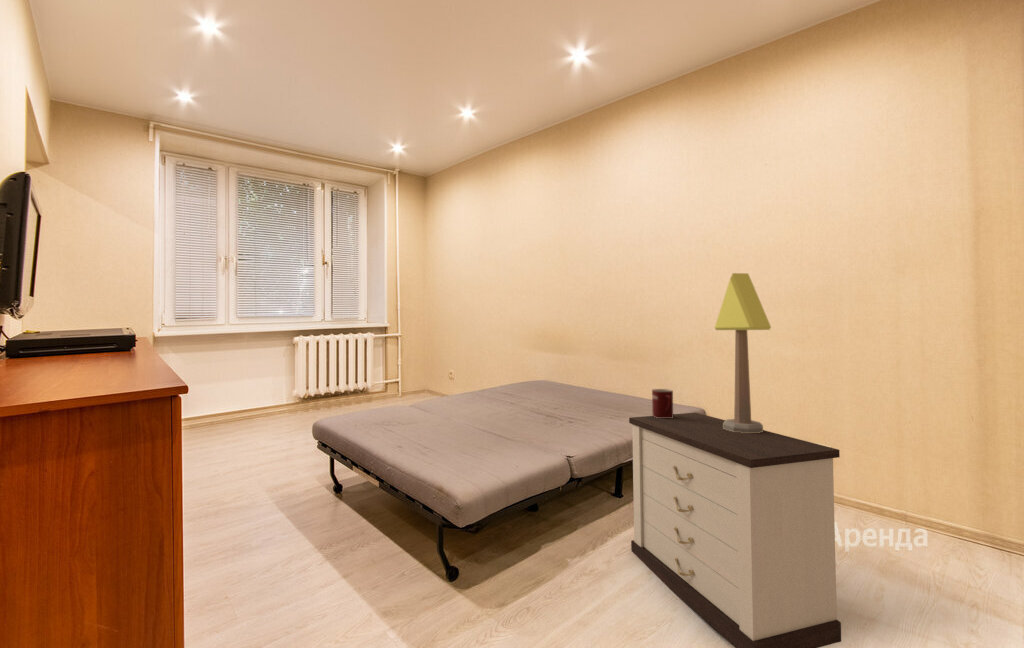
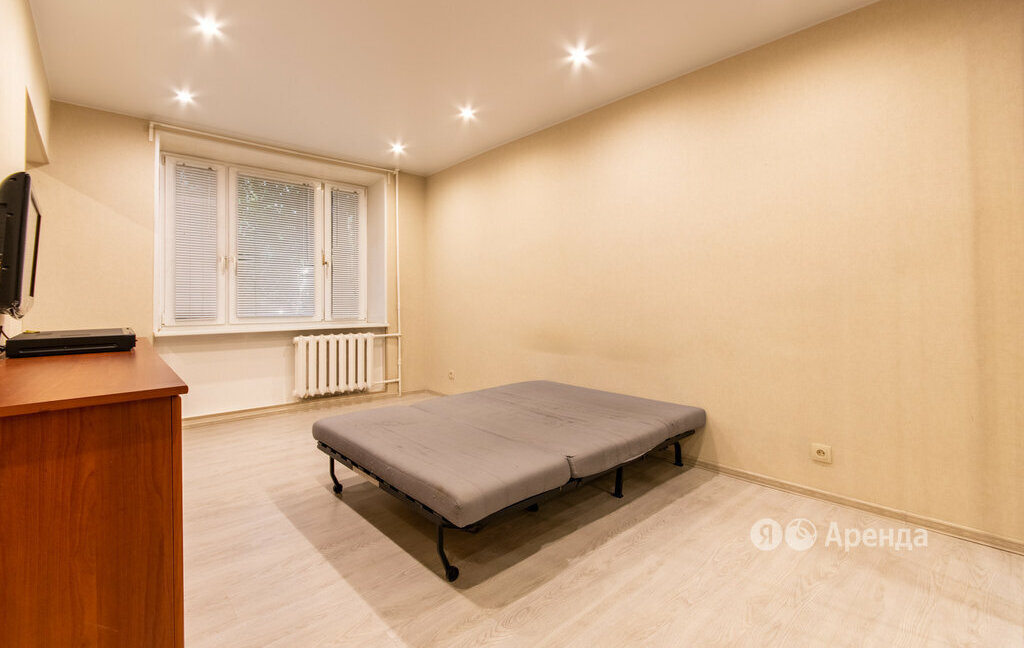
- mug [651,388,674,418]
- table lamp [714,272,772,433]
- nightstand [628,412,842,648]
